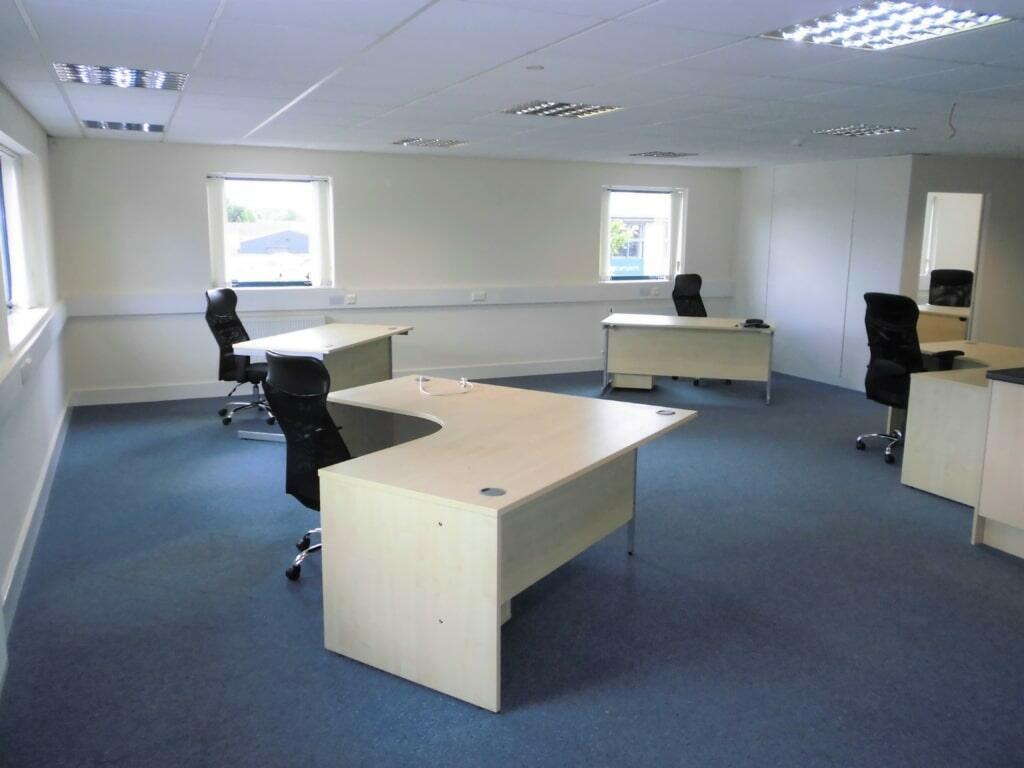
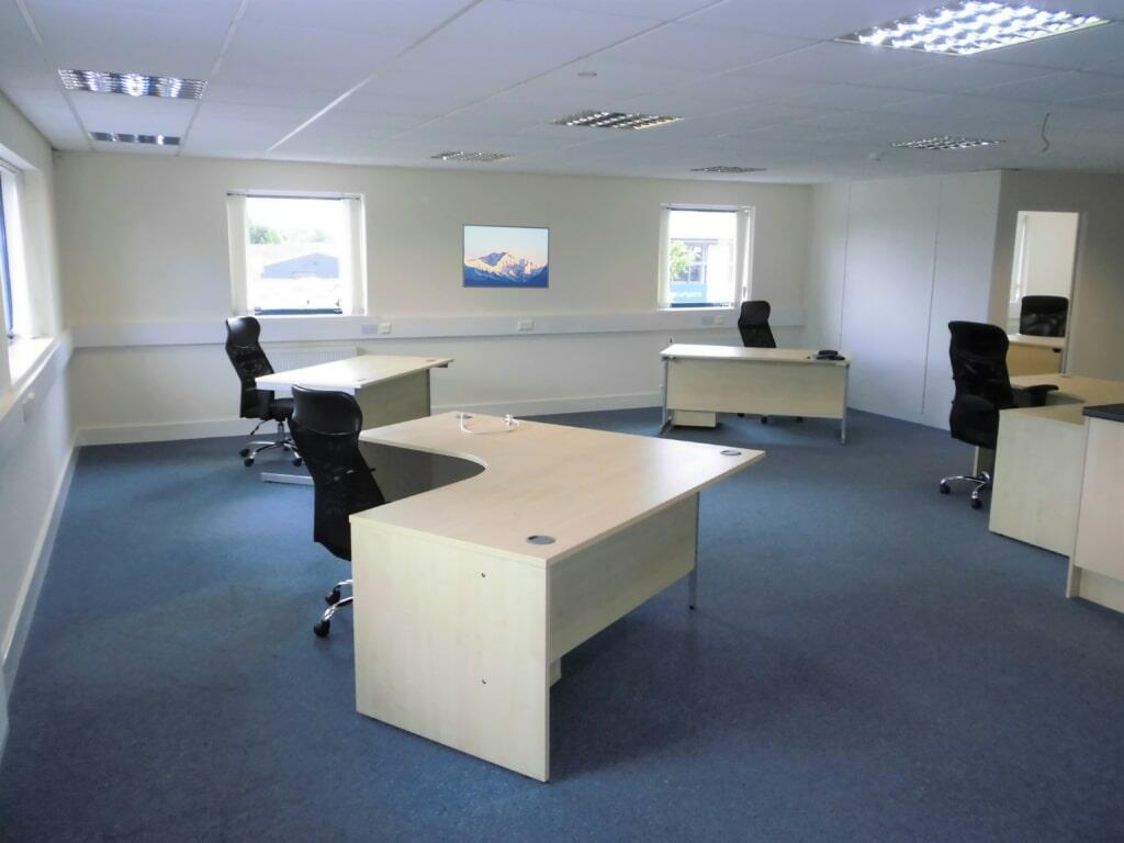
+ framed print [461,223,551,290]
